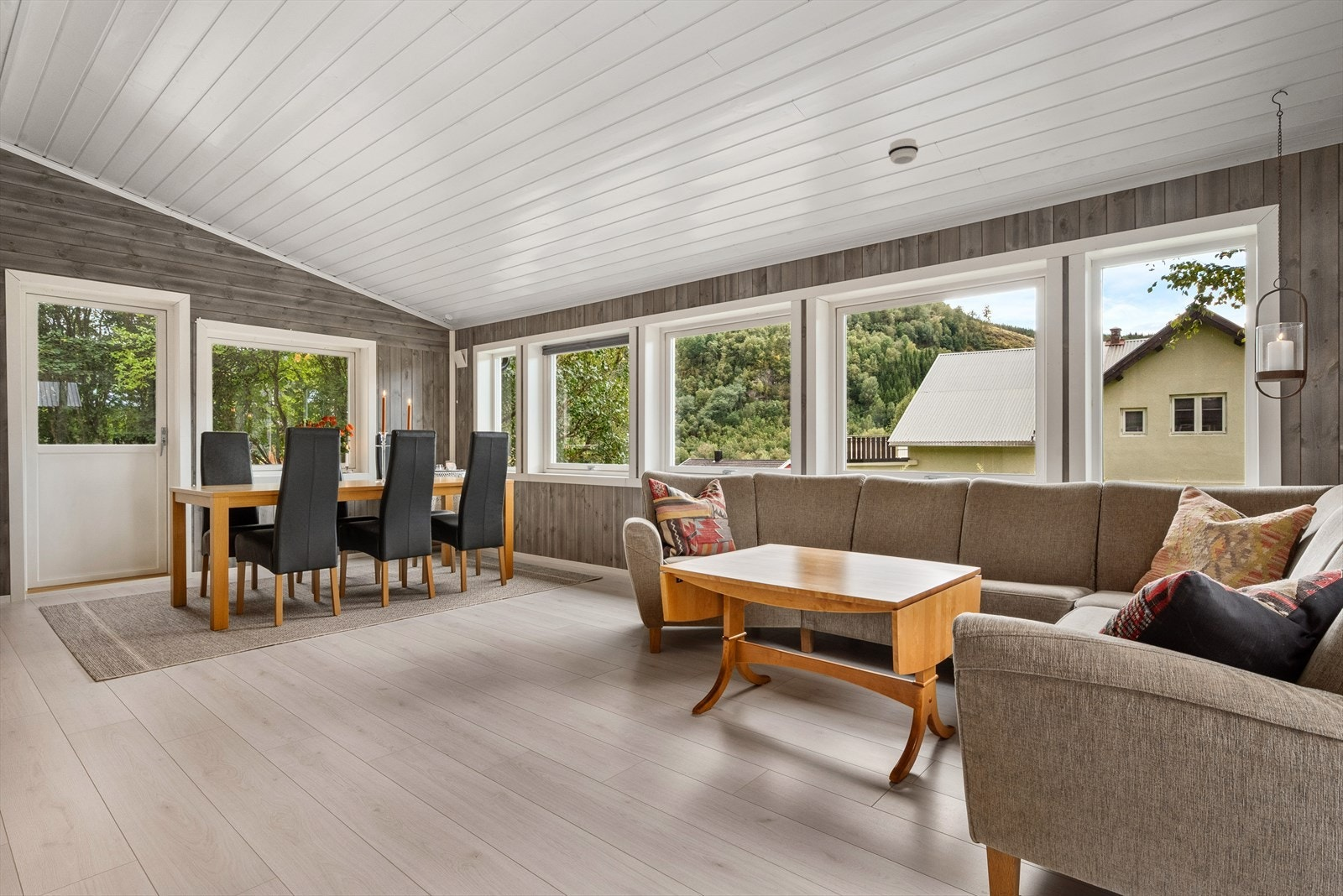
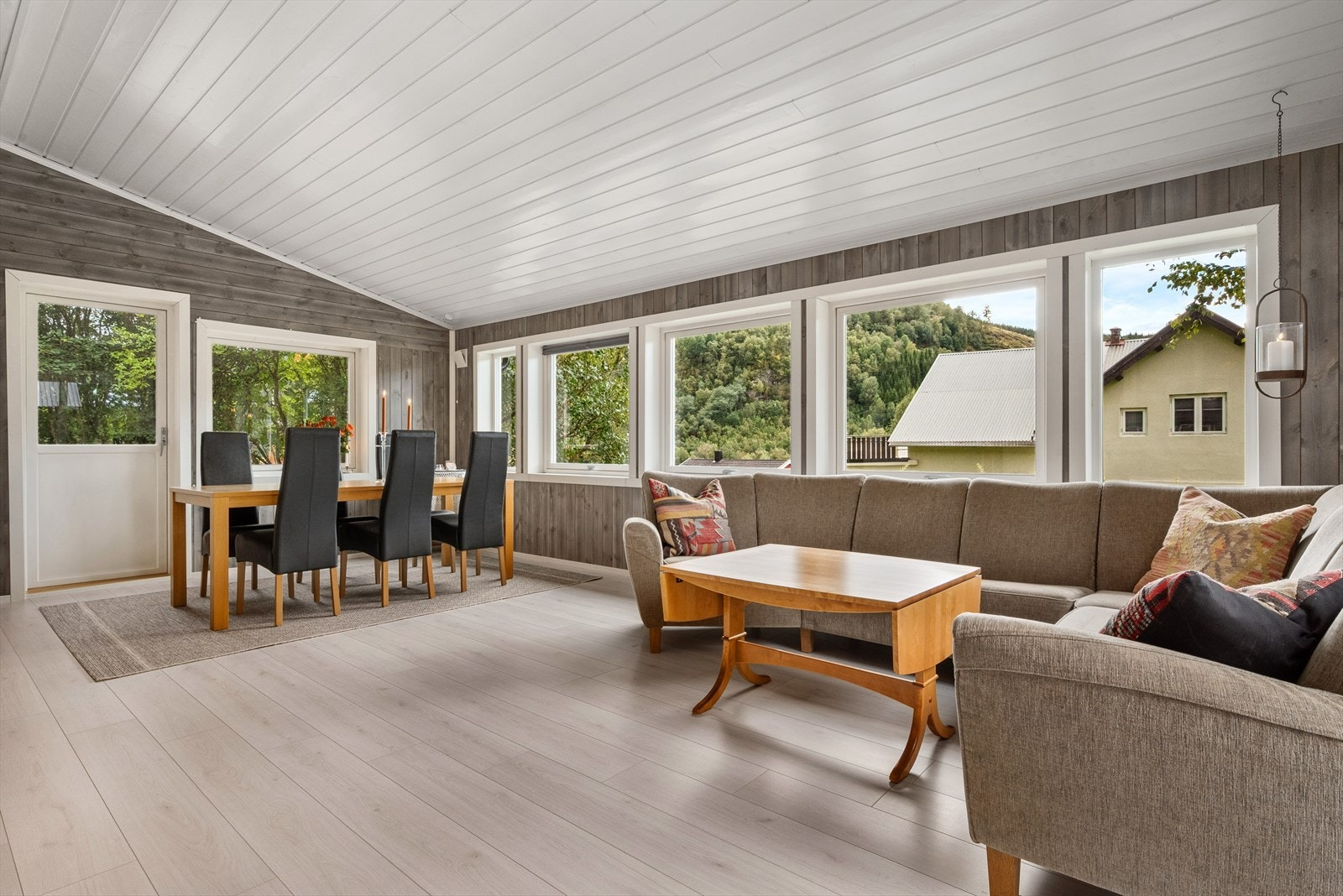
- smoke detector [887,138,919,165]
